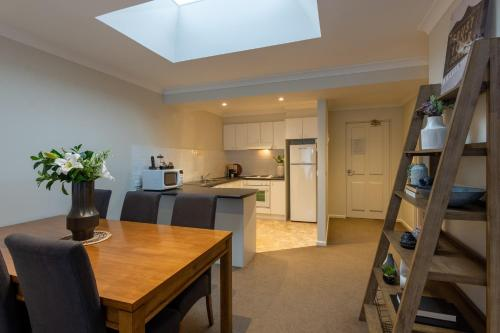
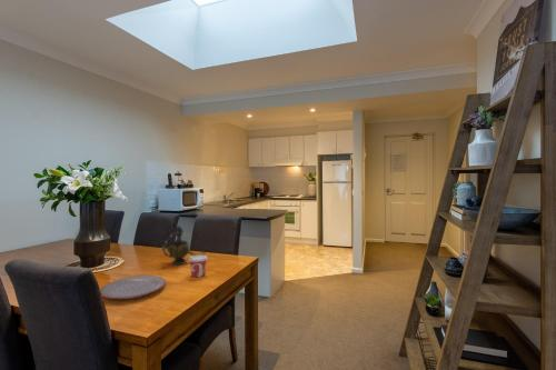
+ cup [188,254,209,278]
+ teapot [161,224,207,266]
+ plate [99,274,167,300]
